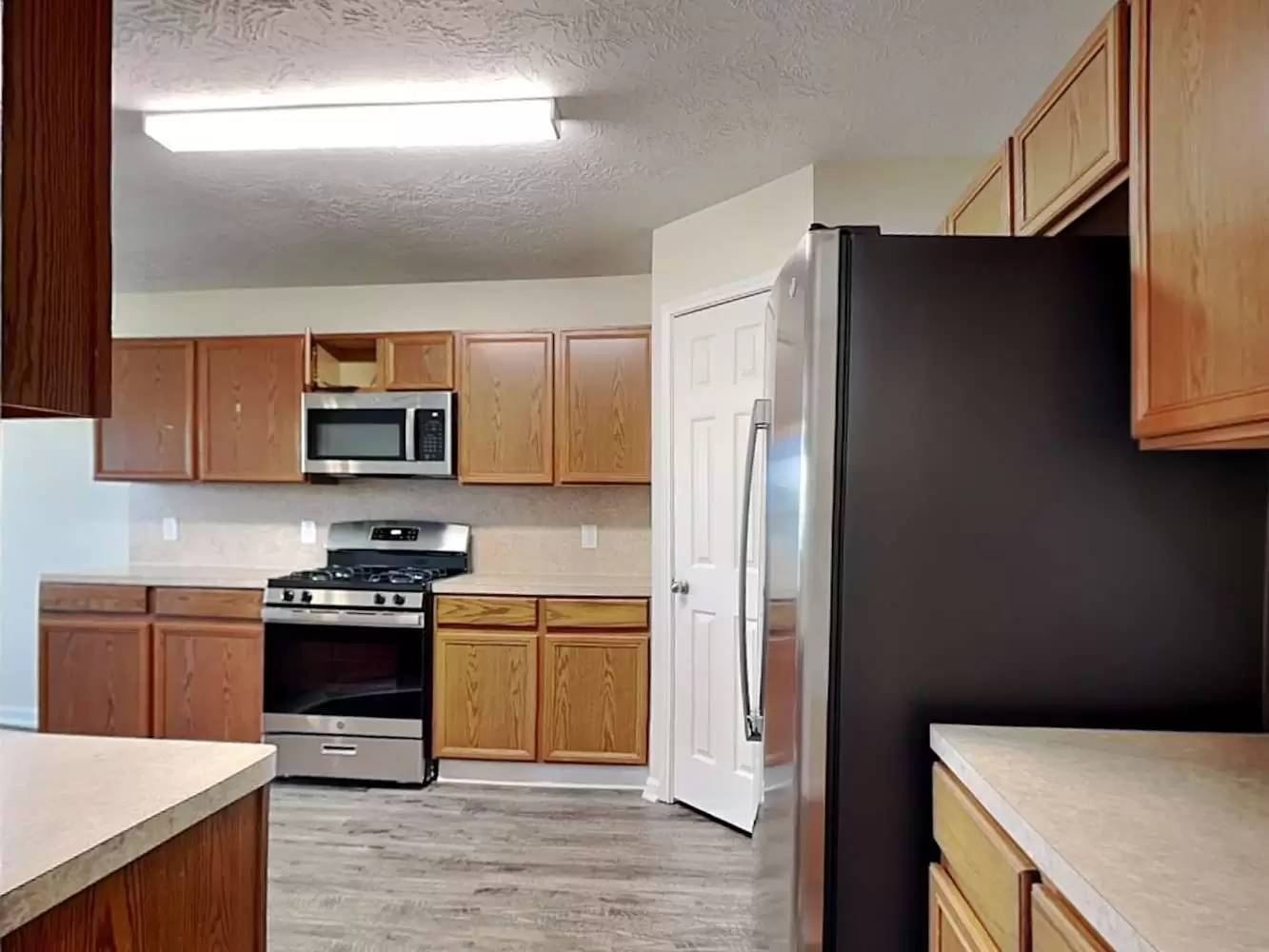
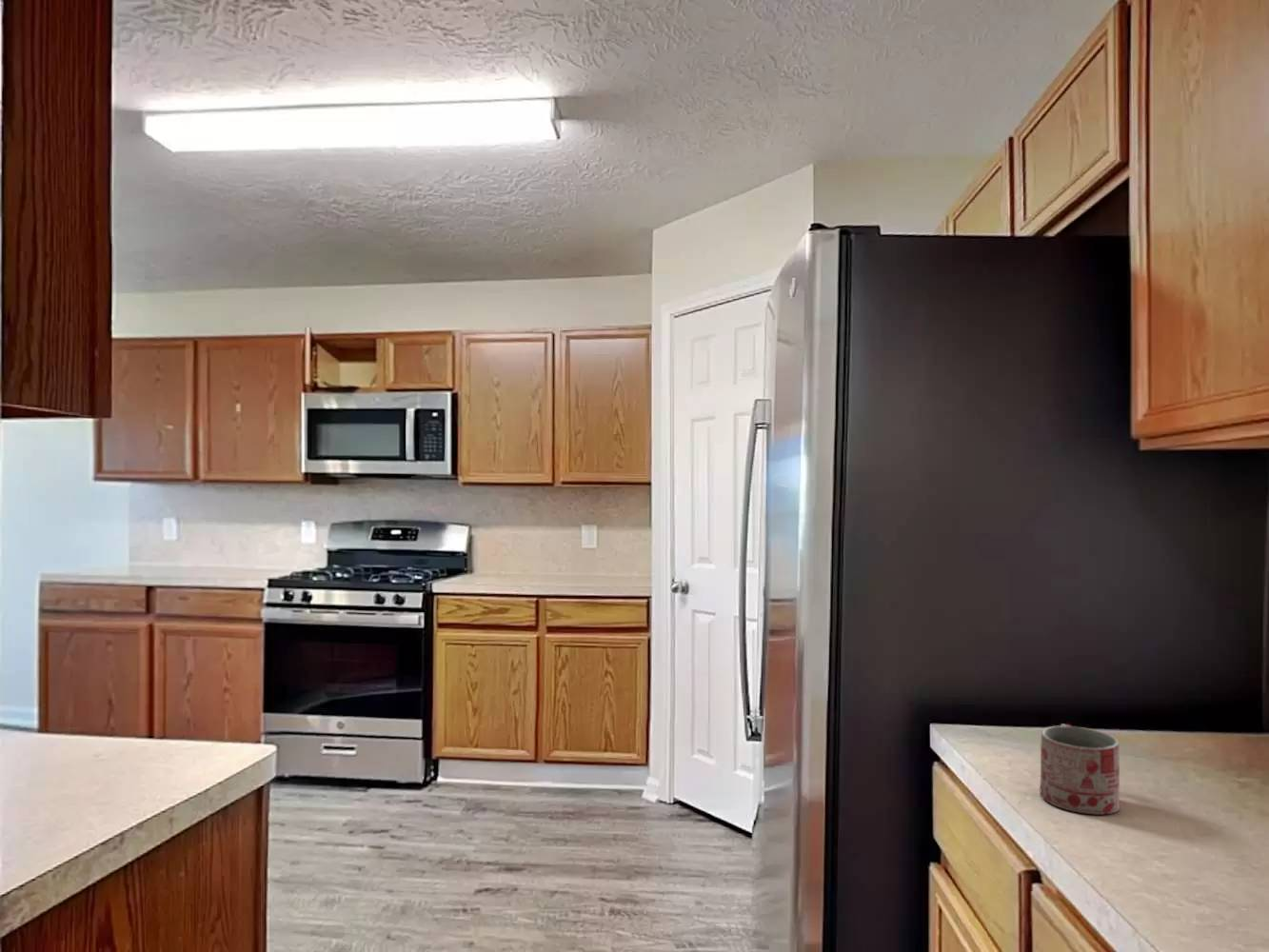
+ mug [1040,724,1120,816]
